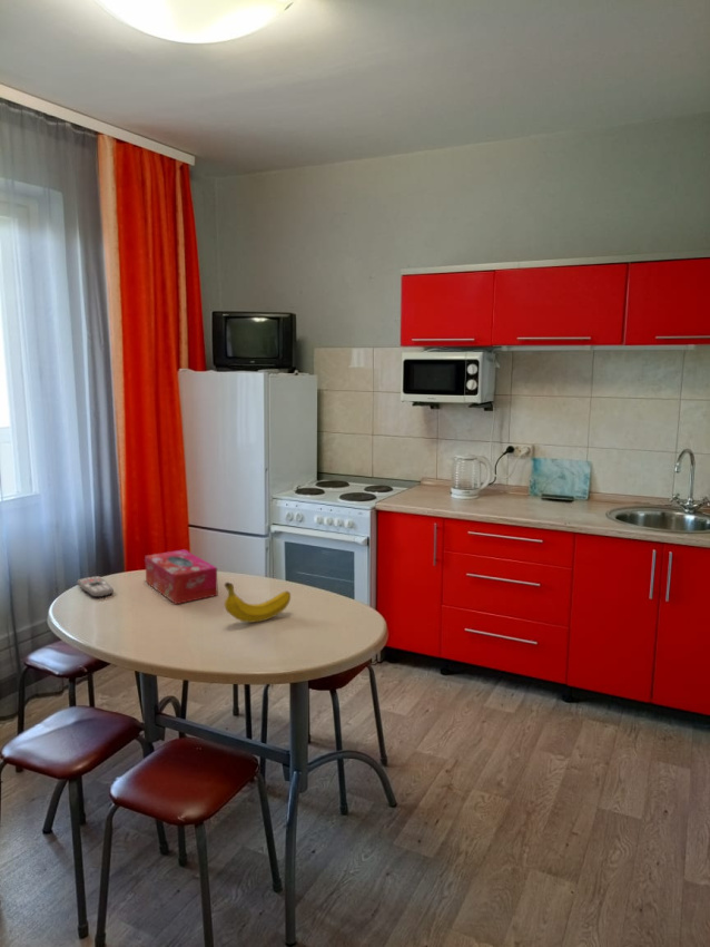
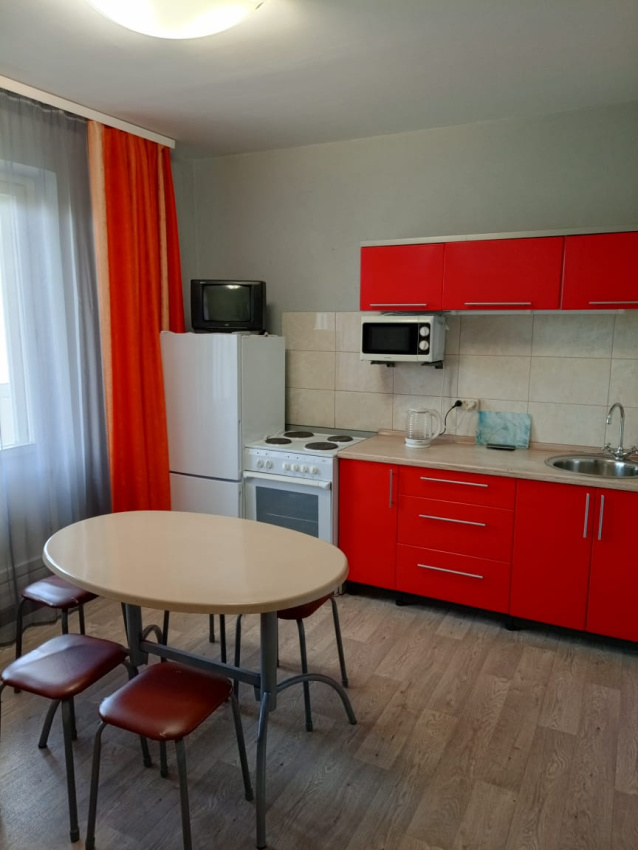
- remote control [76,575,115,598]
- tissue box [144,548,219,605]
- fruit [224,582,292,624]
